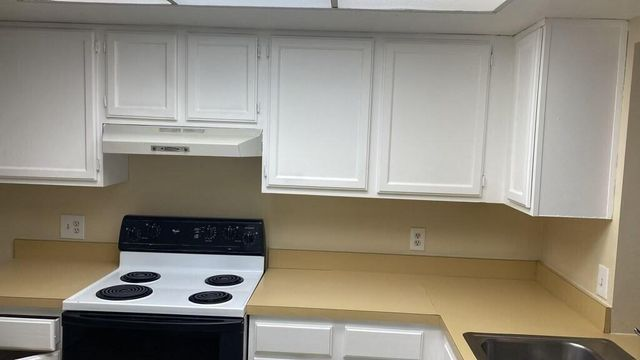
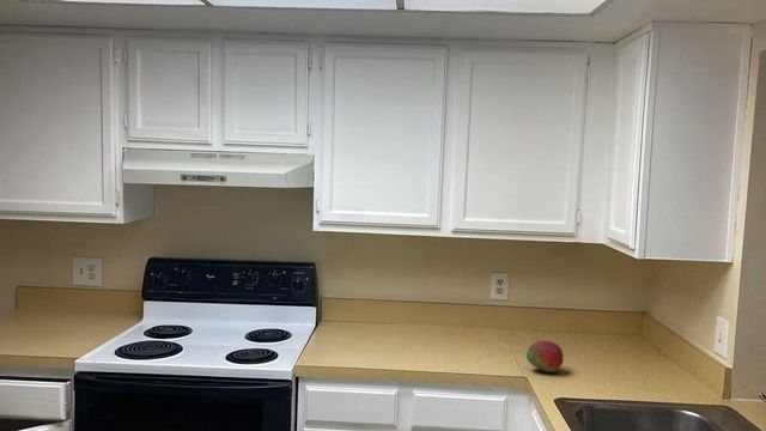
+ fruit [525,340,565,374]
